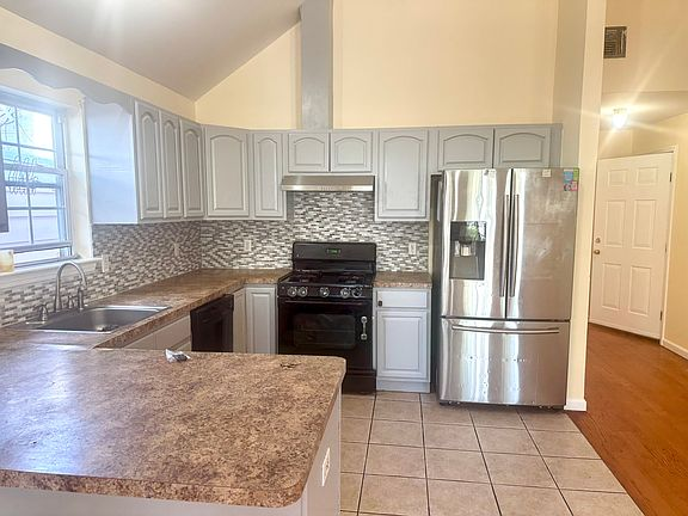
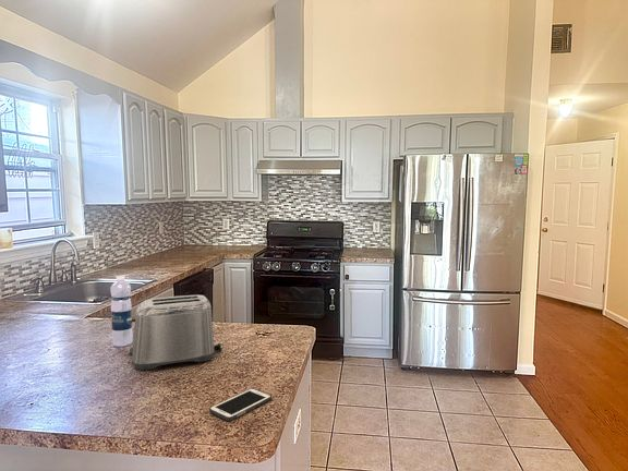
+ toaster [126,294,225,371]
+ water bottle [110,275,134,348]
+ cell phone [208,387,273,422]
